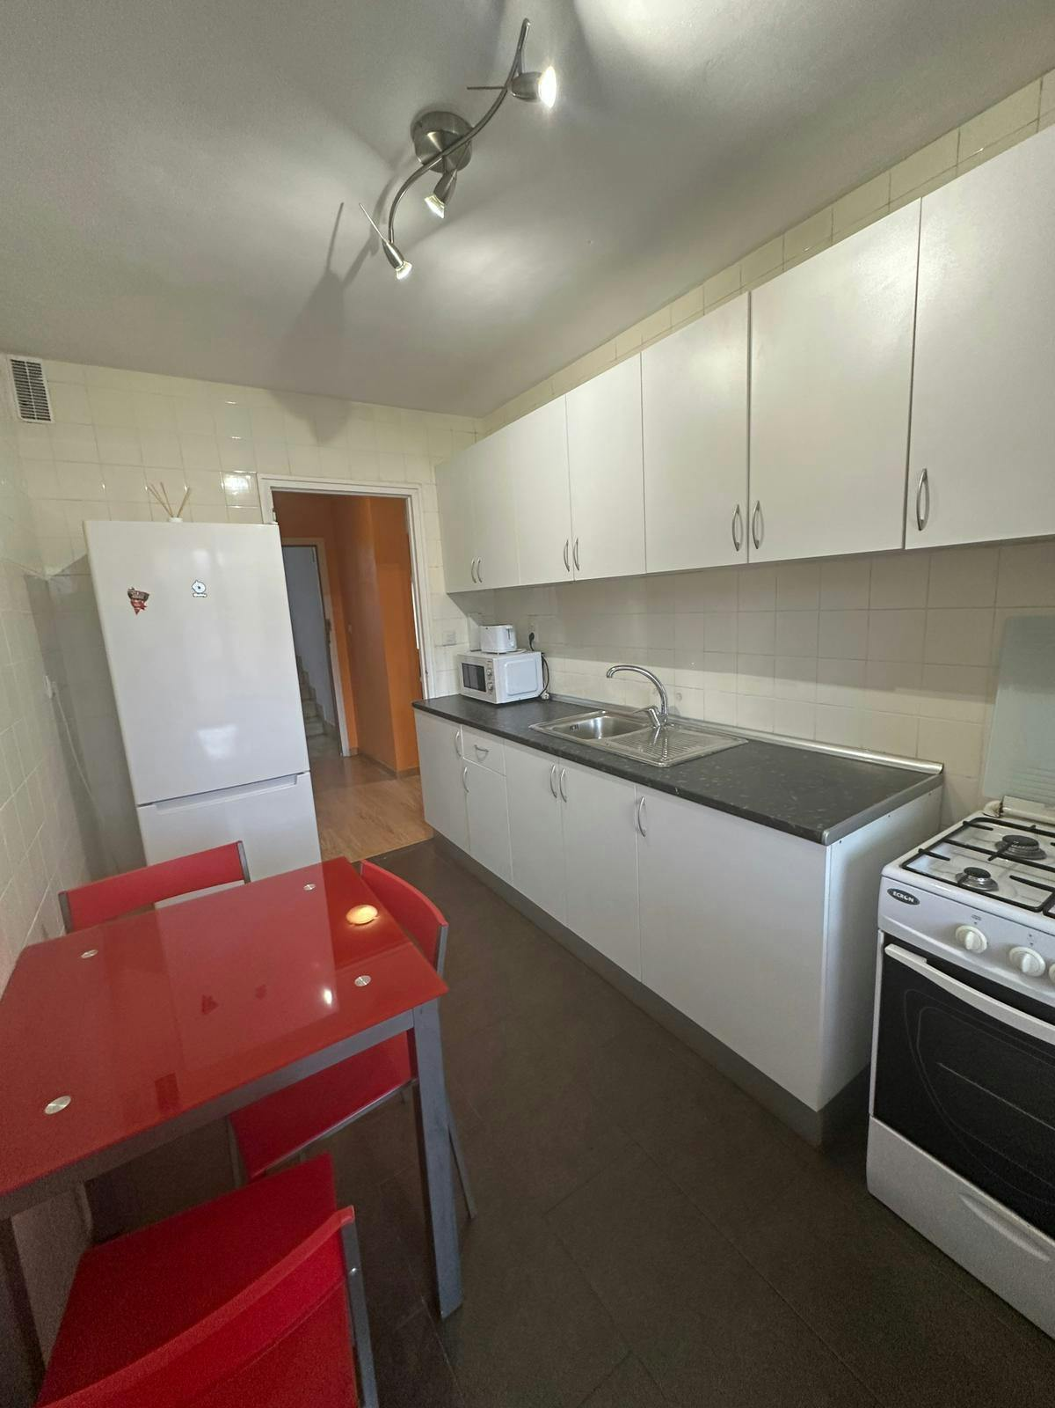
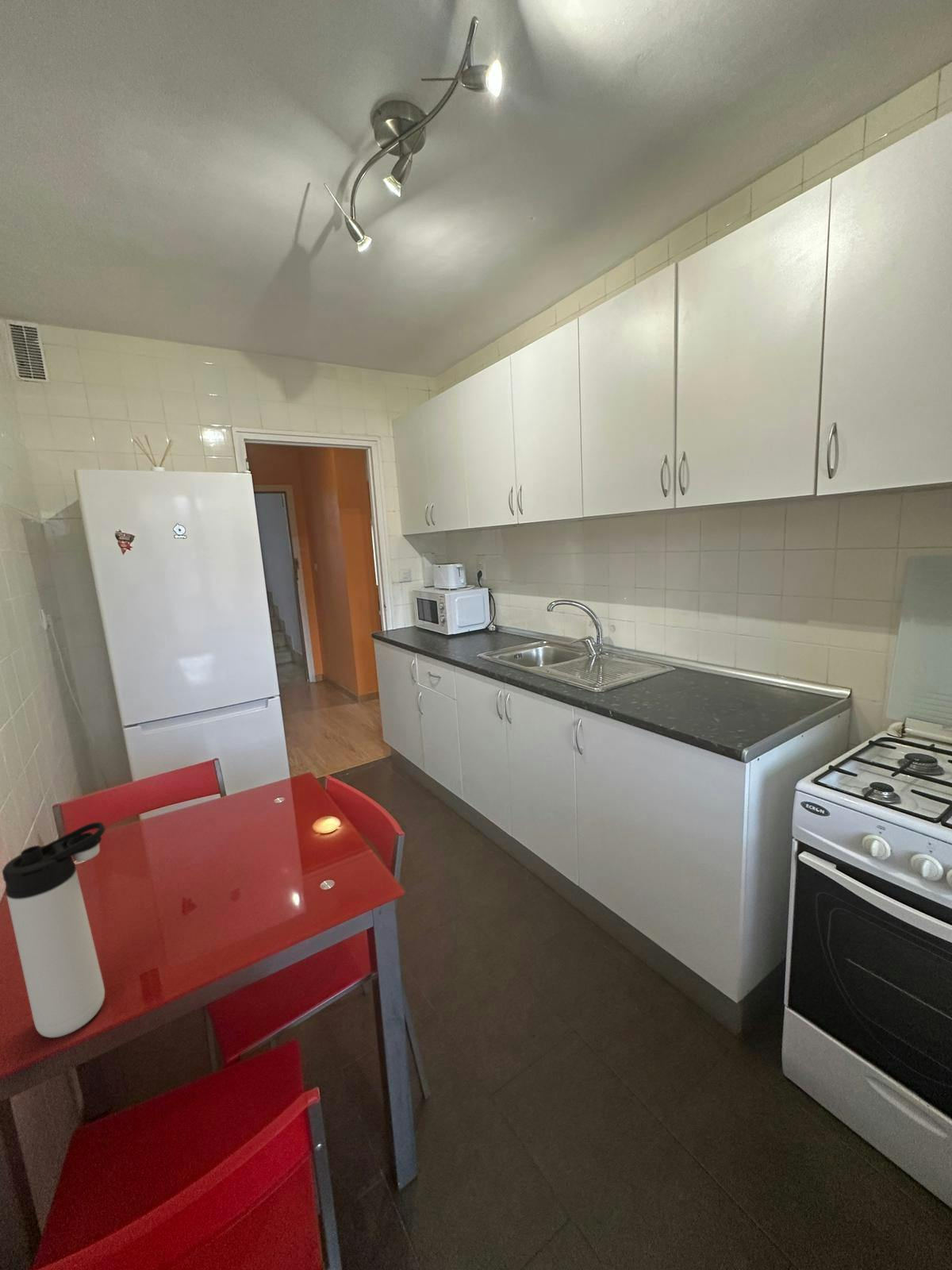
+ thermos bottle [2,822,106,1038]
